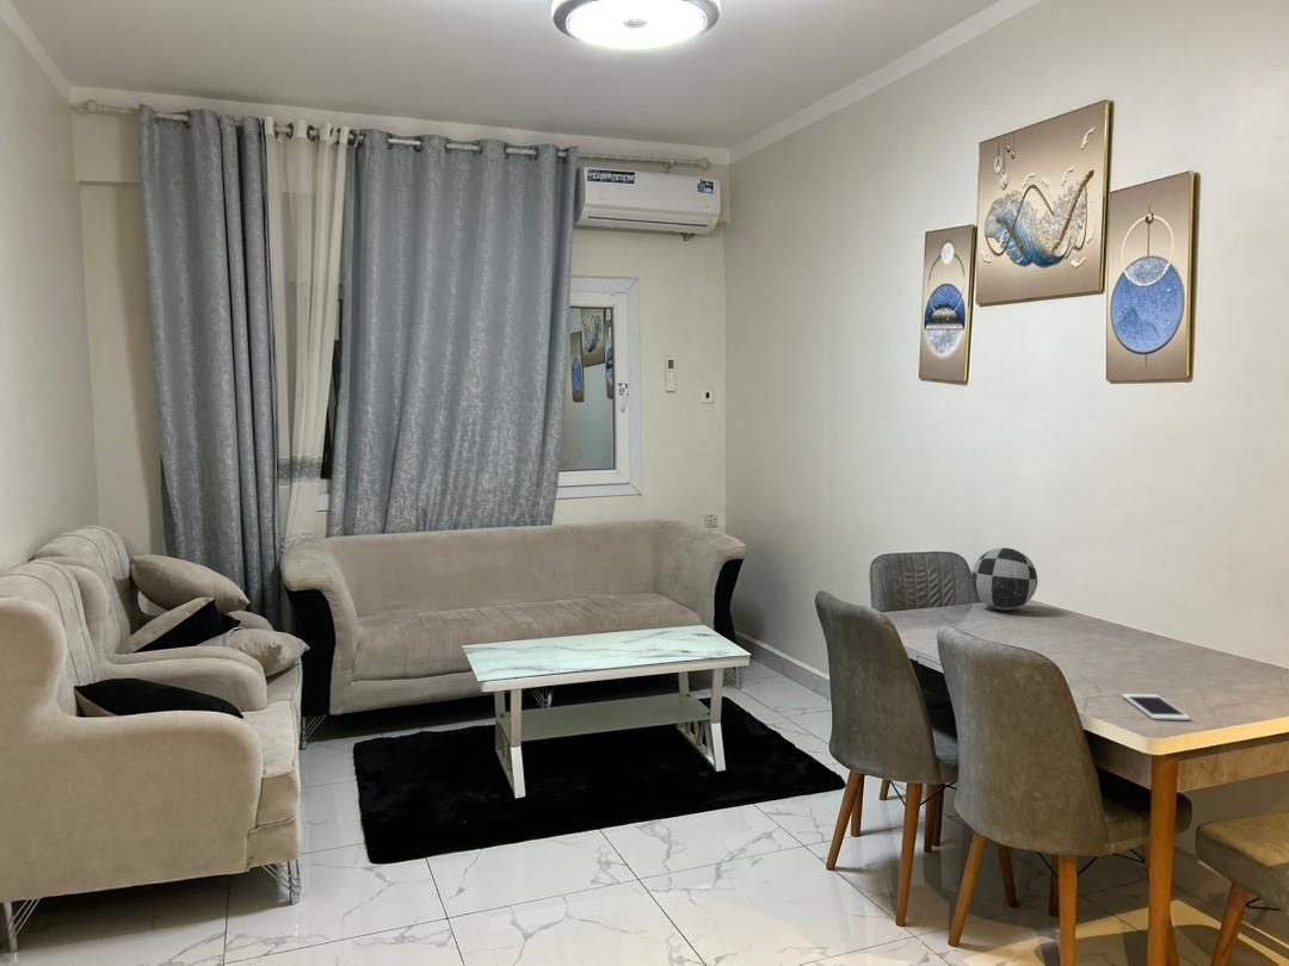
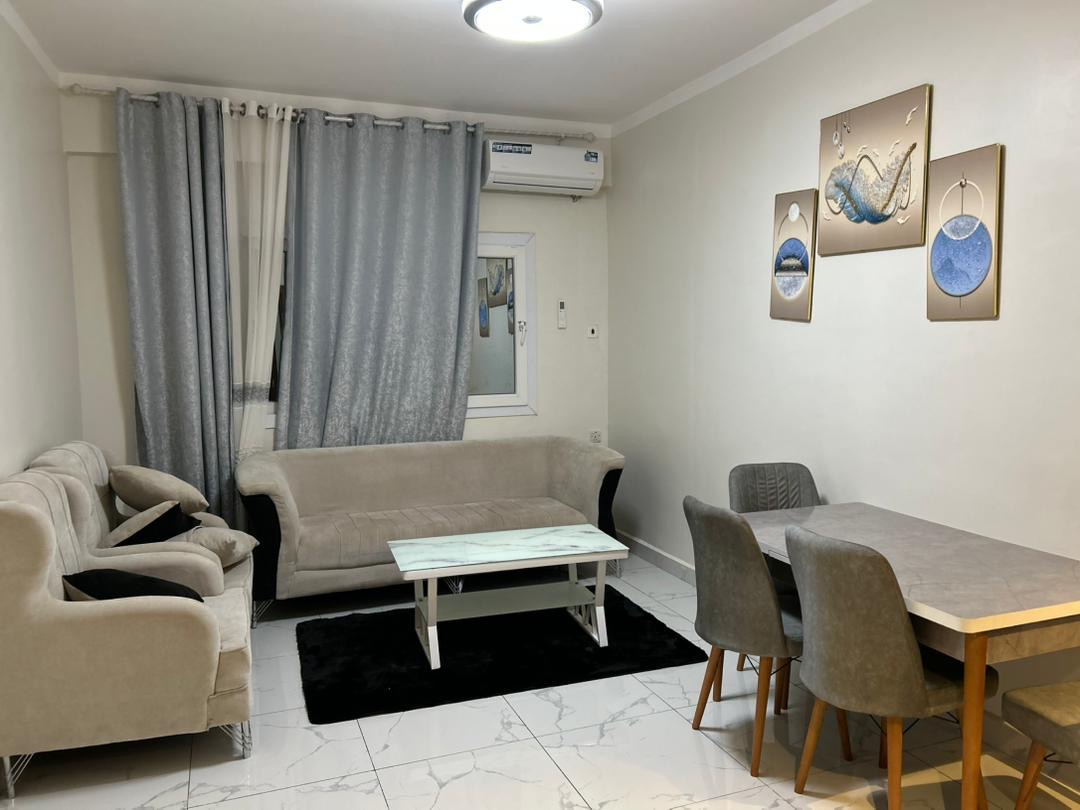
- cell phone [1121,693,1191,722]
- decorative ball [970,546,1038,612]
